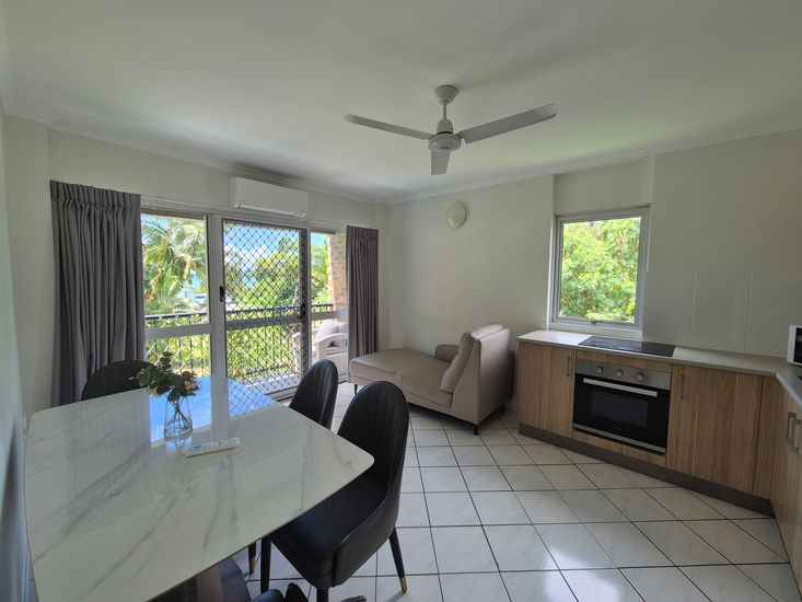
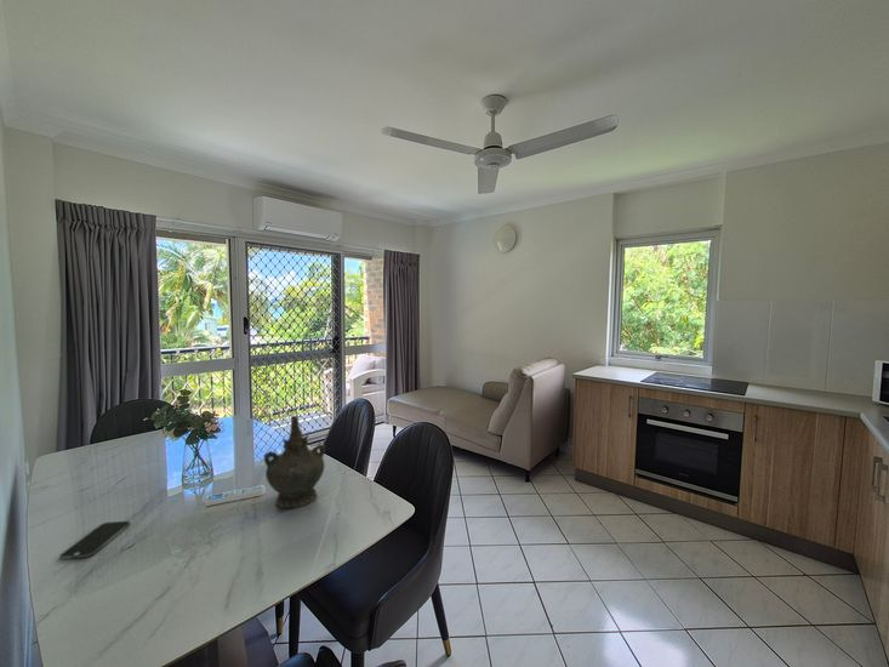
+ smartphone [58,520,131,560]
+ ceremonial vessel [262,415,326,509]
